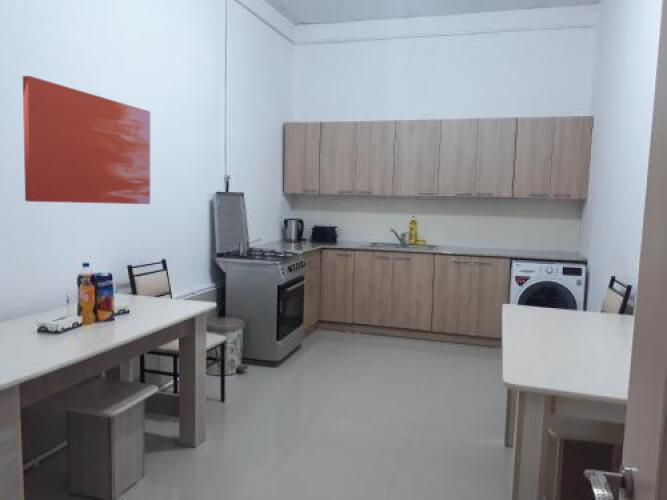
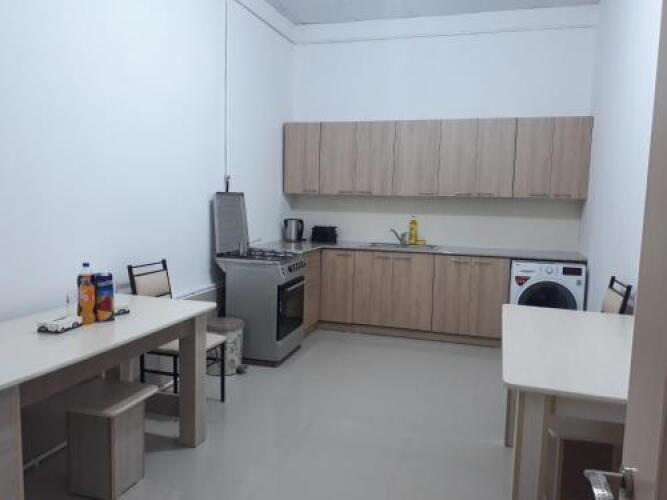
- wall art [22,75,151,205]
